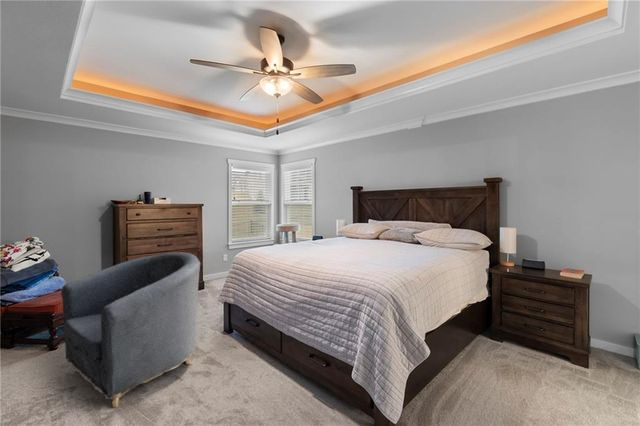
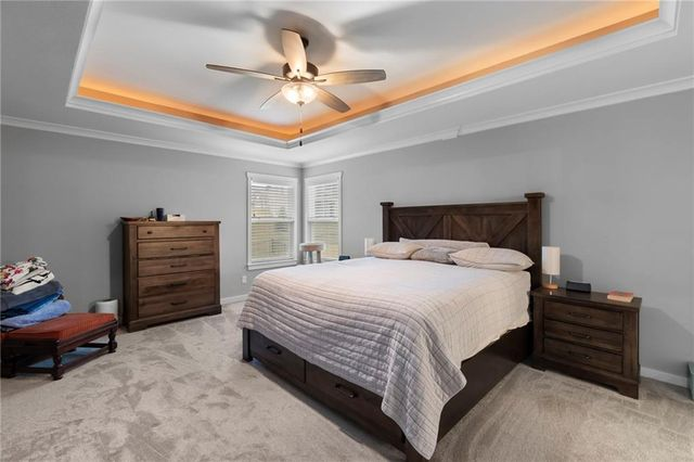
- armchair [60,251,201,408]
